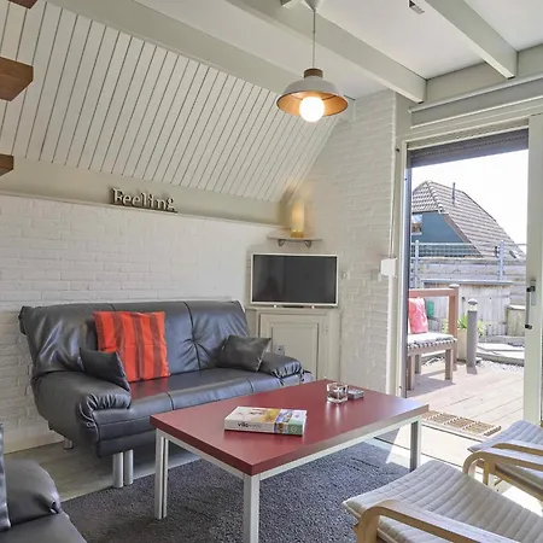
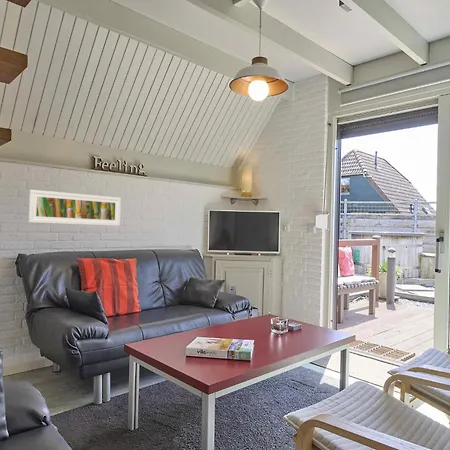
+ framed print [28,189,122,227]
